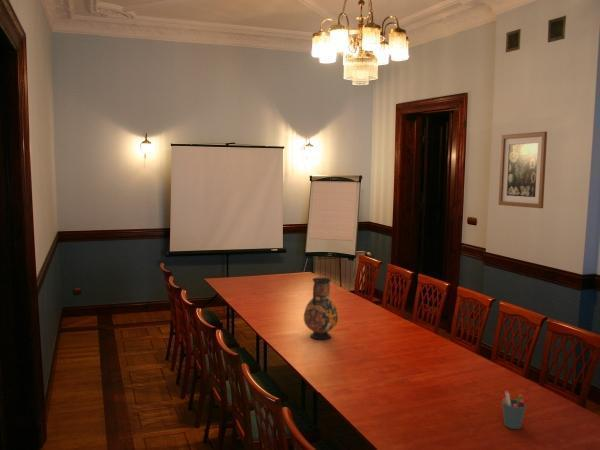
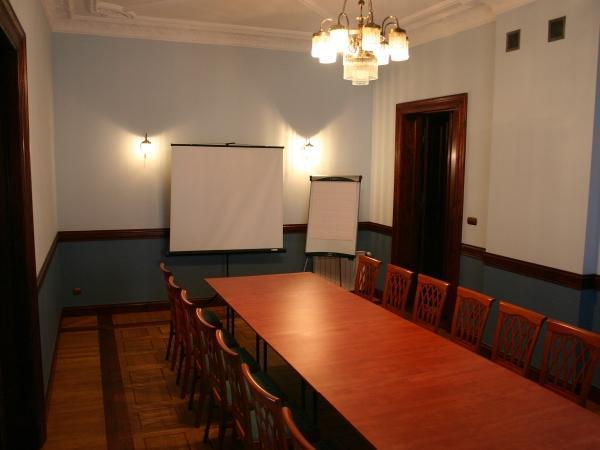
- vase [303,277,339,340]
- wall art [497,131,548,209]
- pen holder [501,389,527,430]
